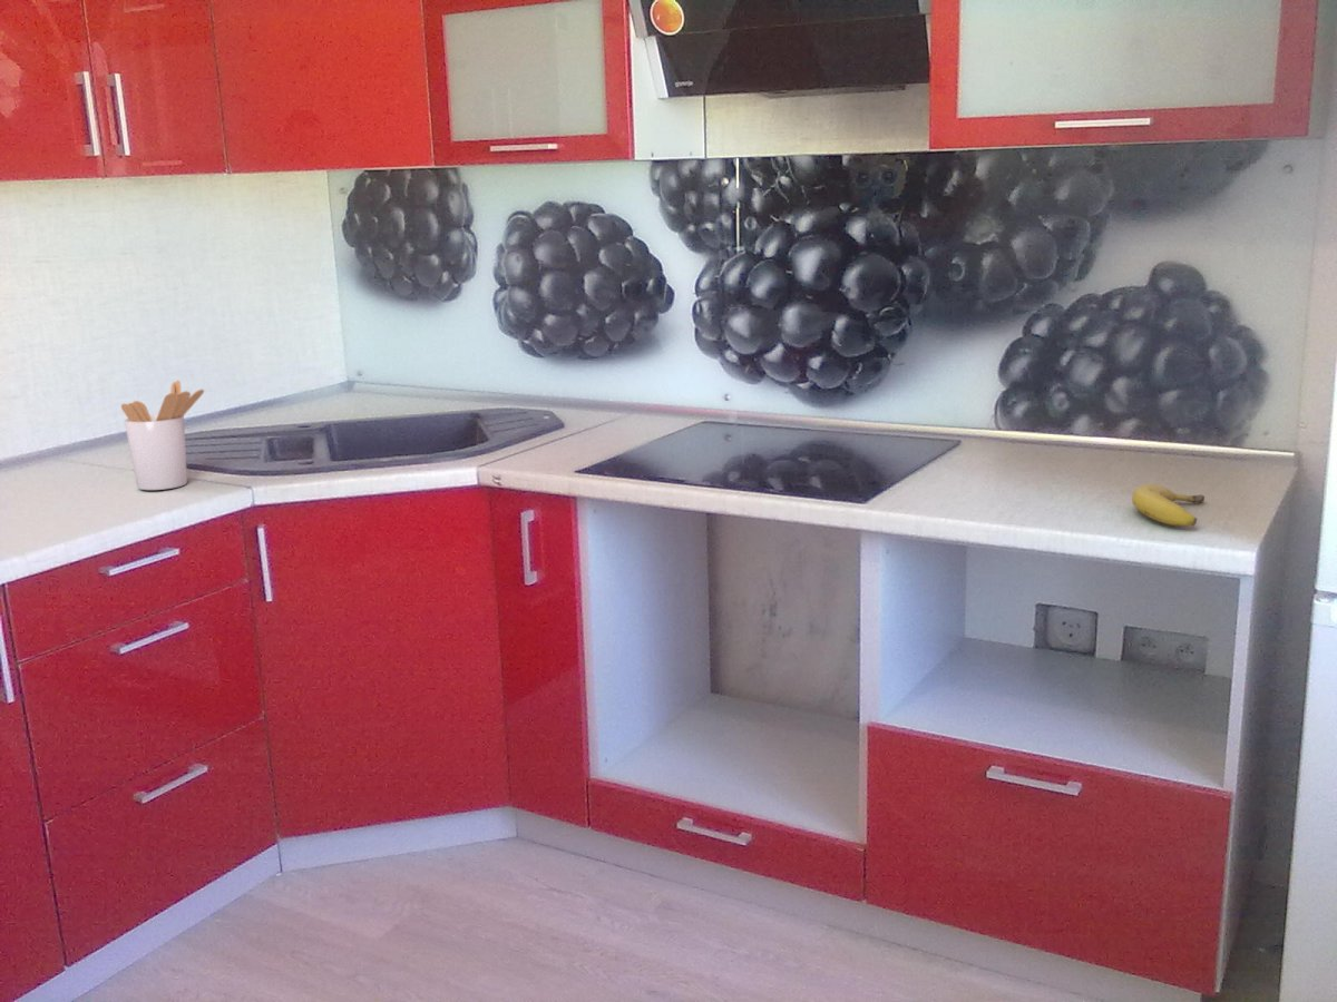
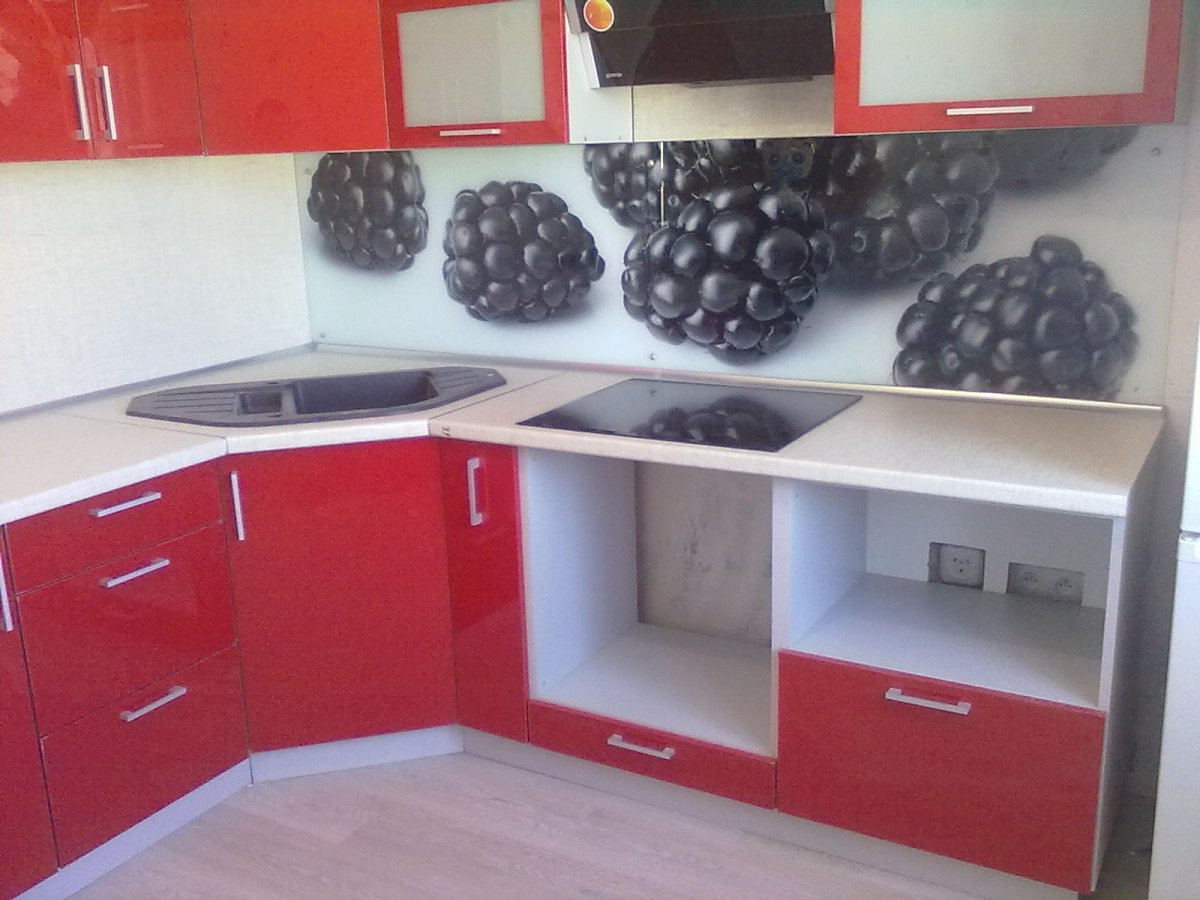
- utensil holder [120,380,205,491]
- fruit [1131,483,1206,527]
